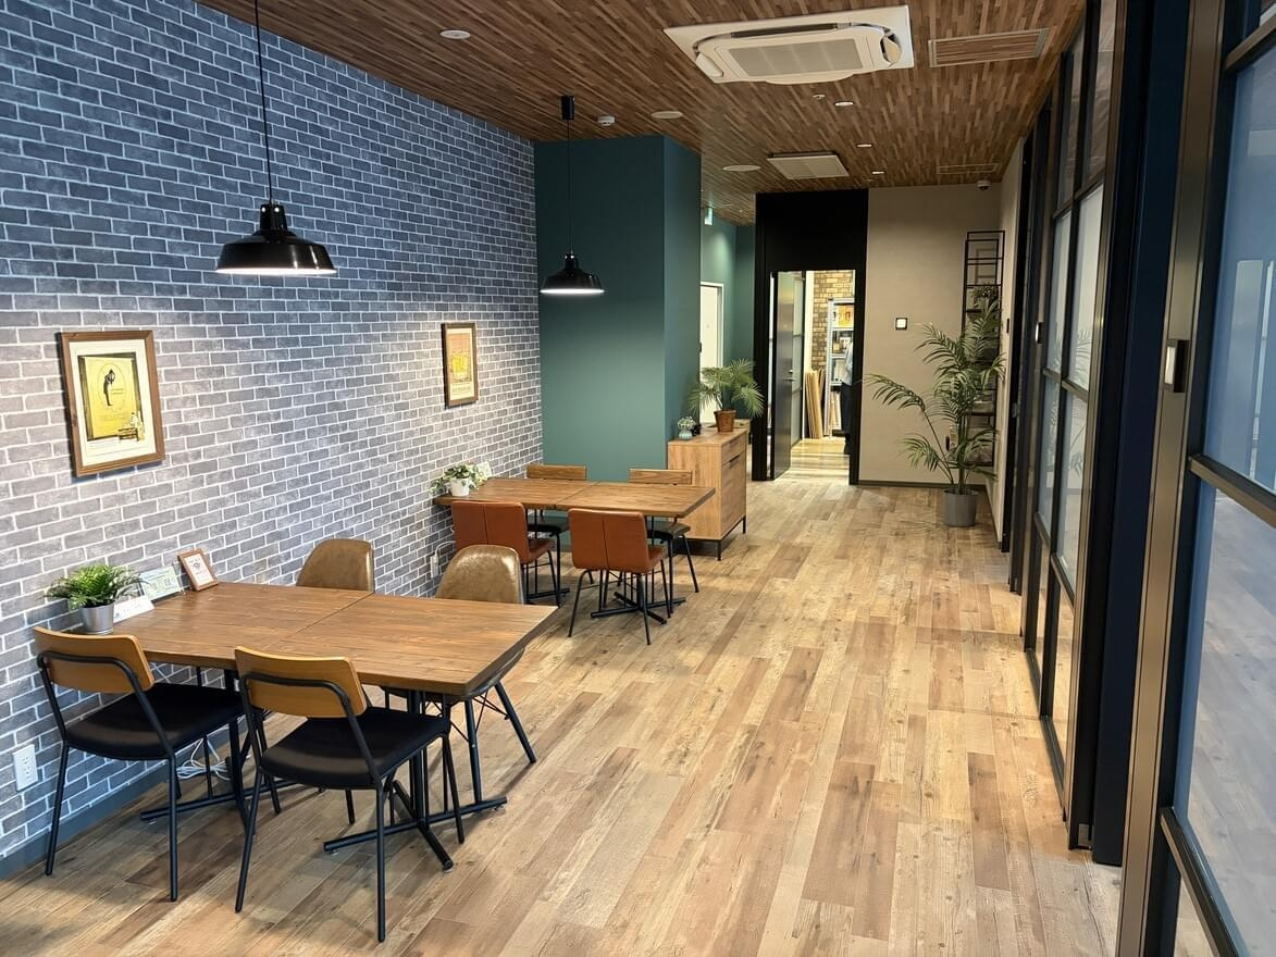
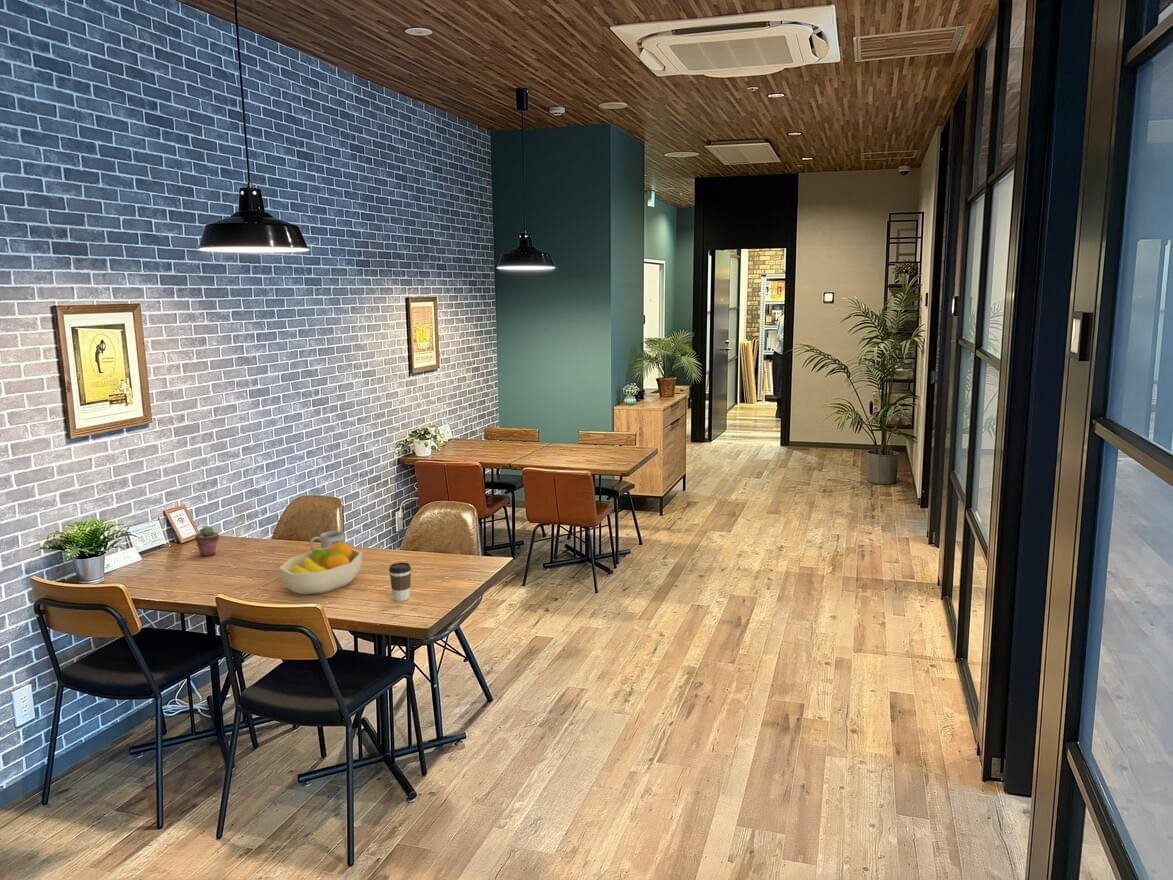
+ potted succulent [194,525,220,557]
+ fruit bowl [278,541,363,596]
+ mug [309,530,346,551]
+ coffee cup [388,562,412,602]
